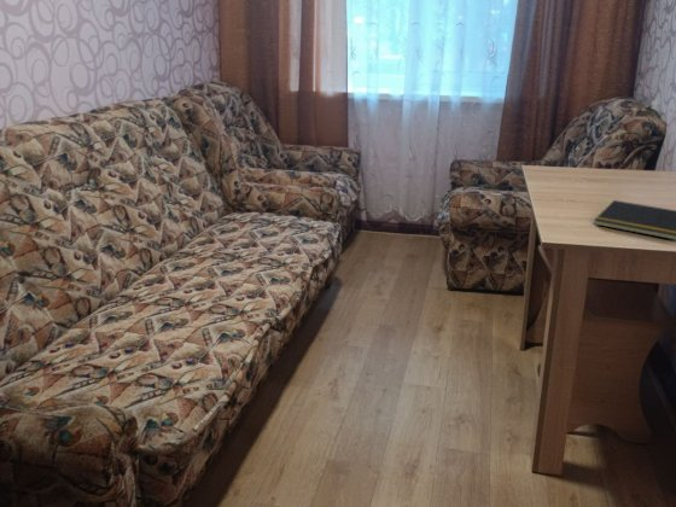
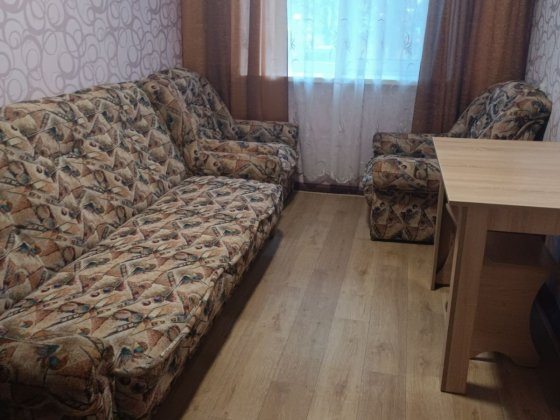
- notepad [593,199,676,241]
